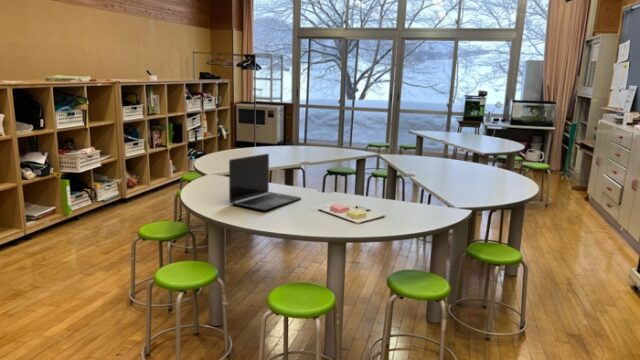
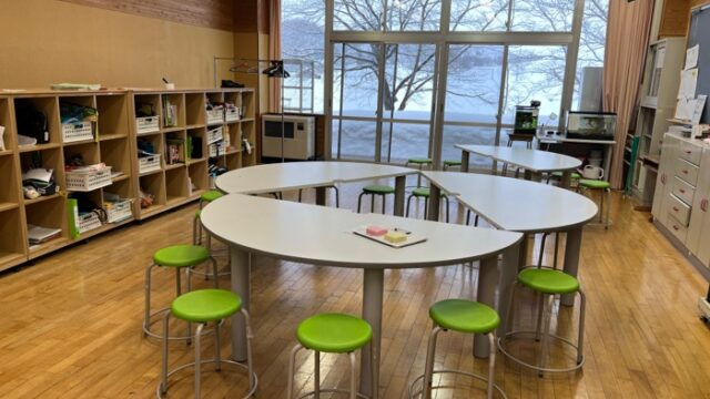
- laptop [228,153,302,211]
